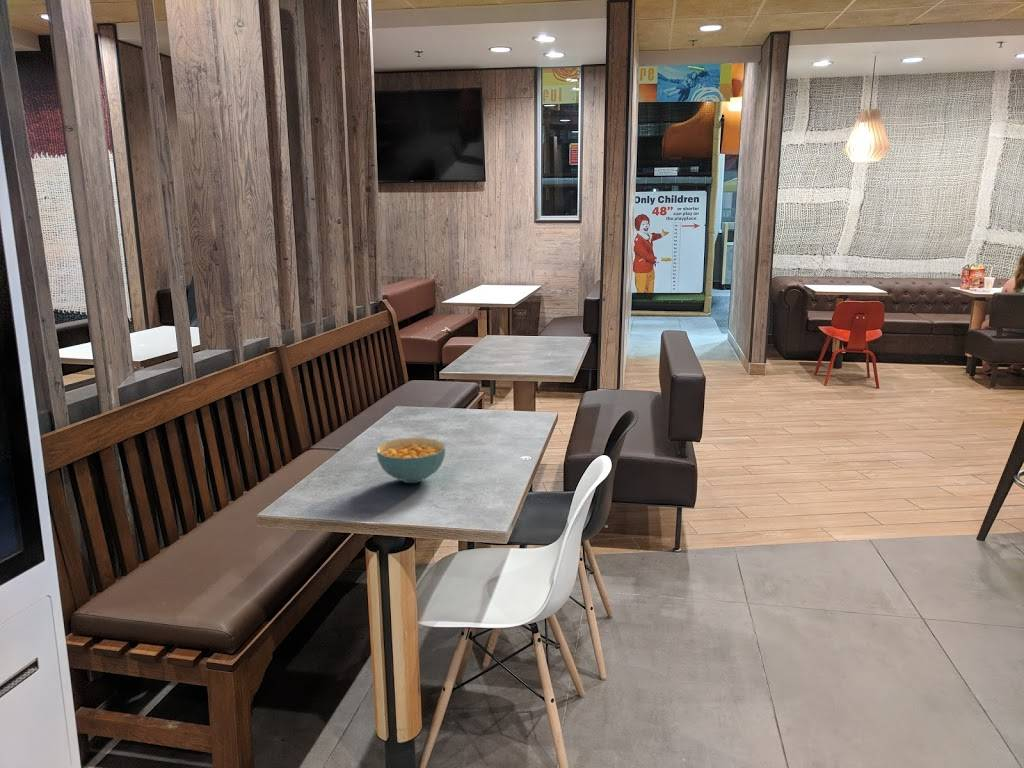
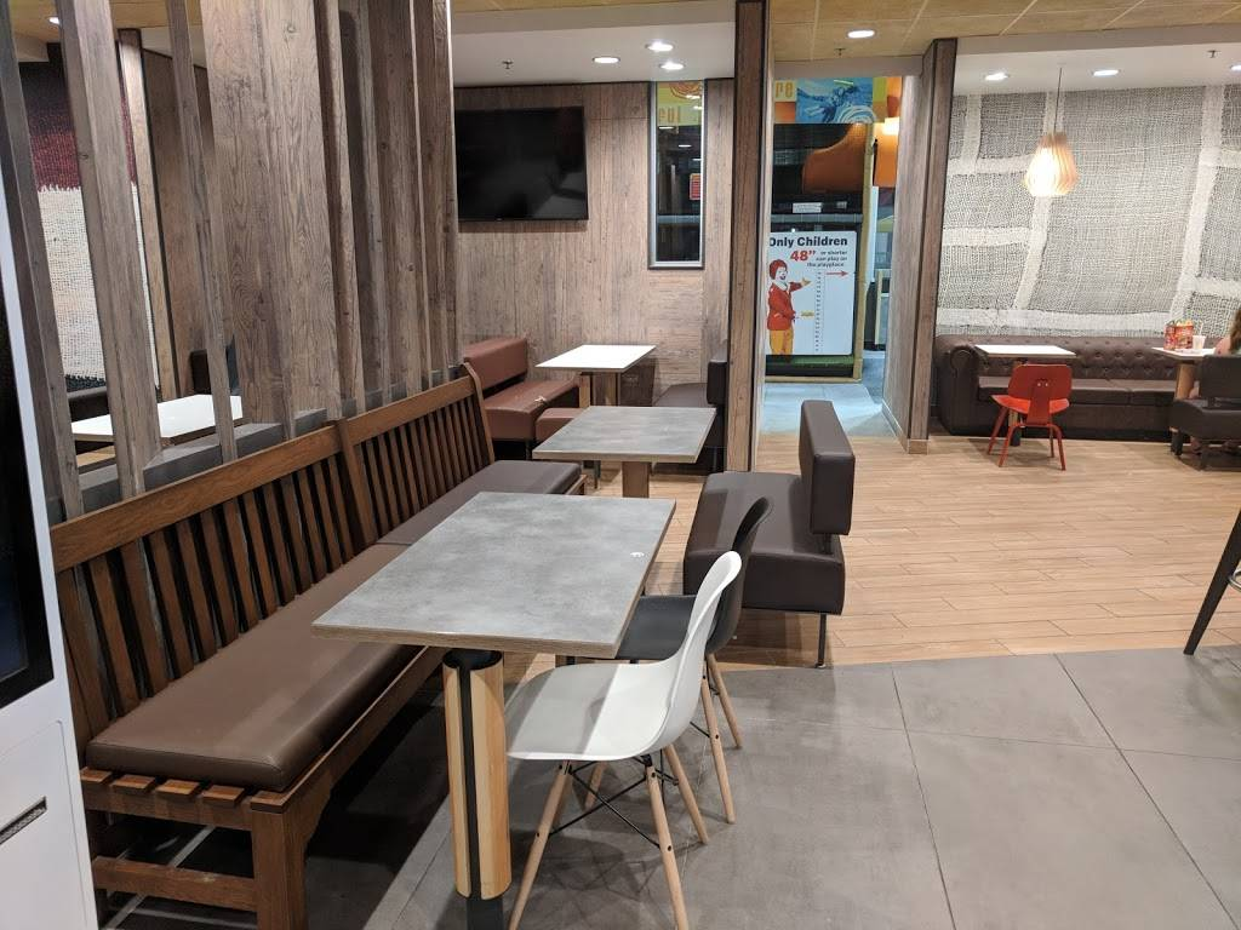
- cereal bowl [376,437,446,484]
